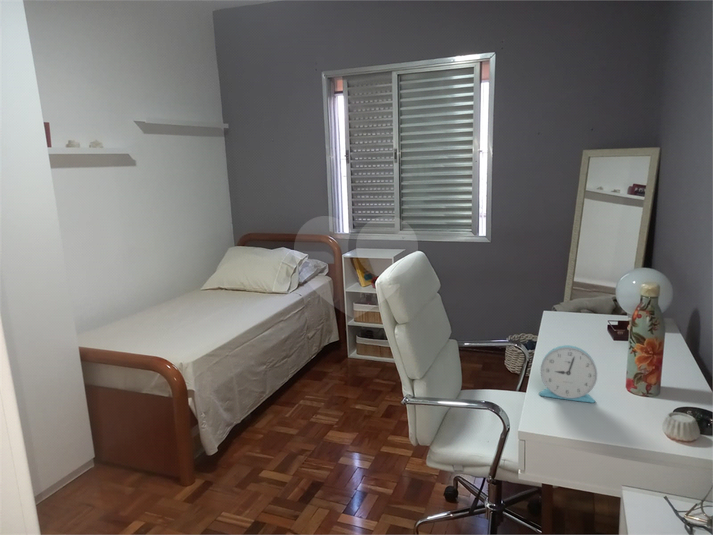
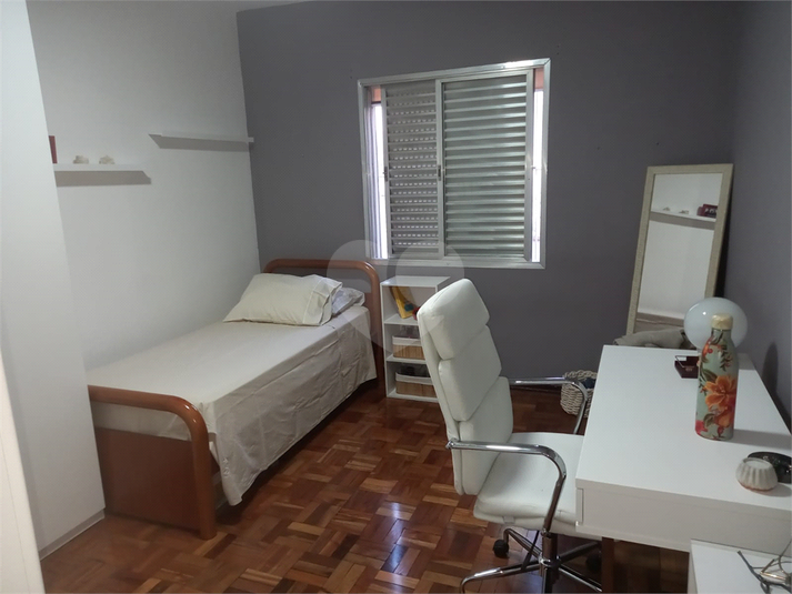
- alarm clock [538,344,598,404]
